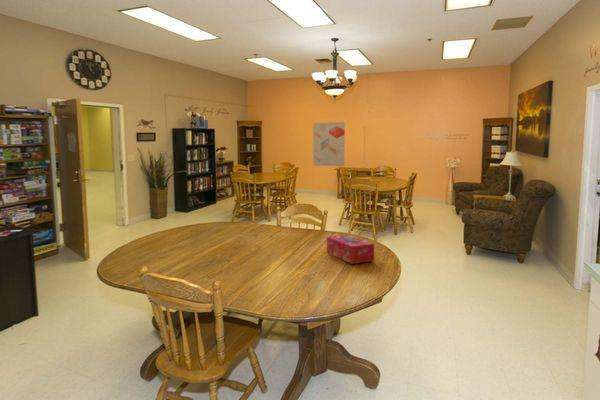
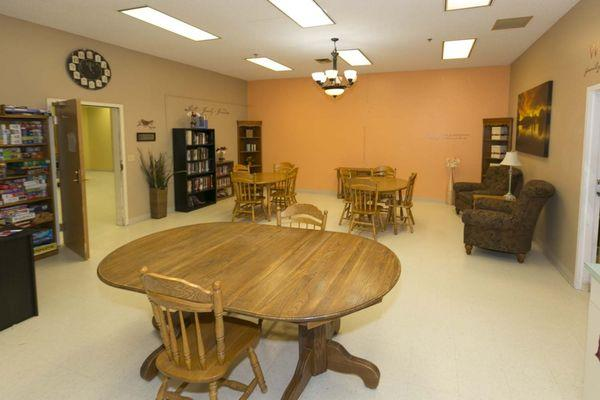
- wall art [312,121,346,167]
- tissue box [326,234,375,265]
